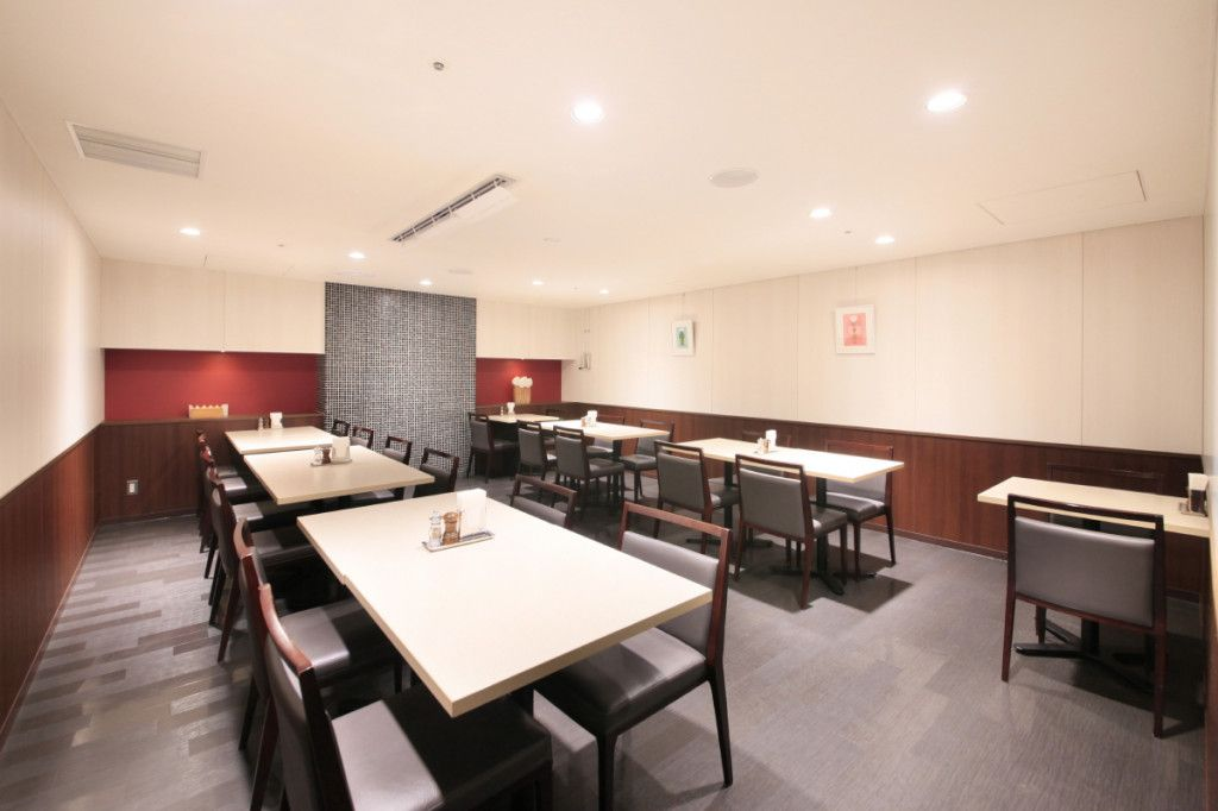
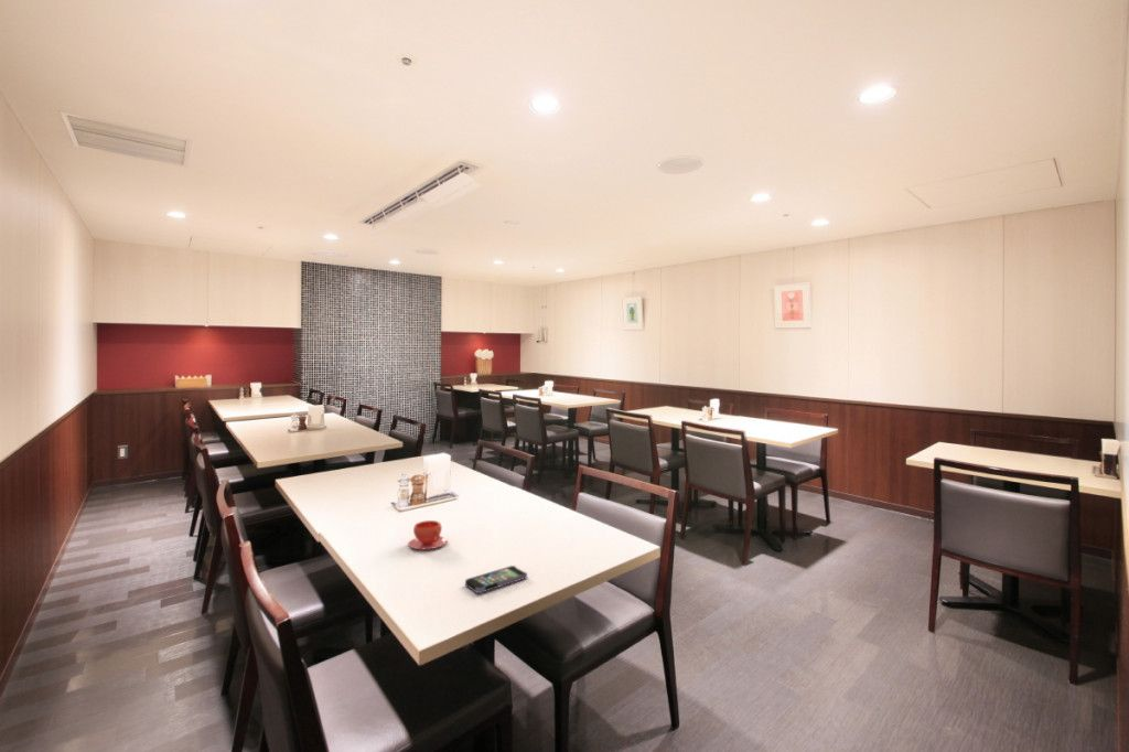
+ smartphone [464,565,528,594]
+ teacup [407,519,449,550]
